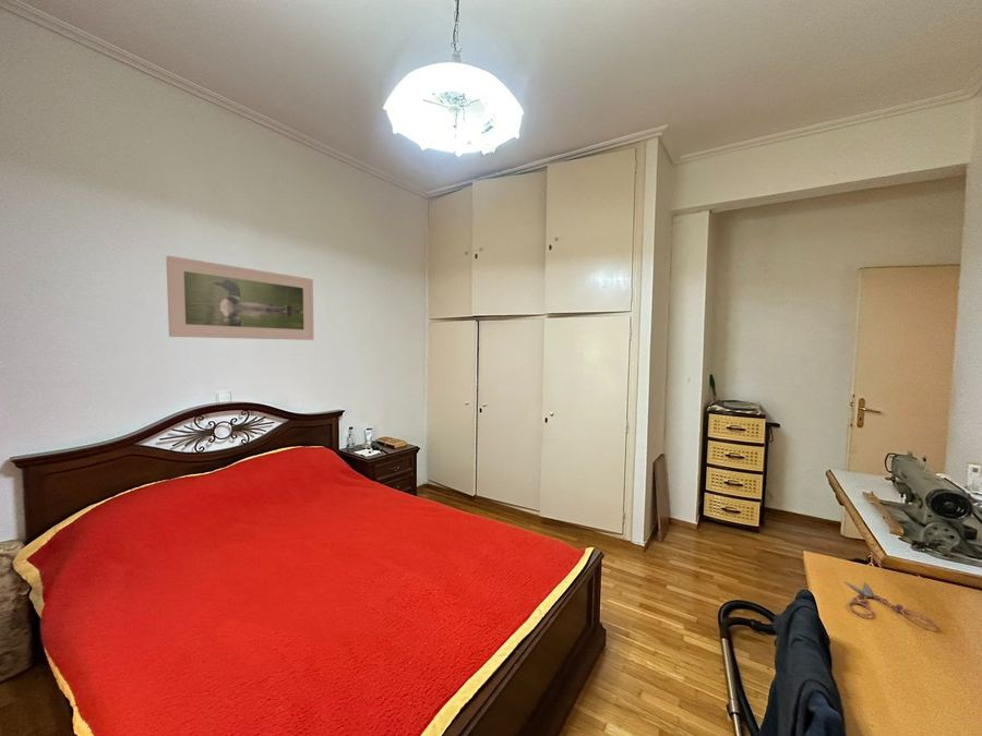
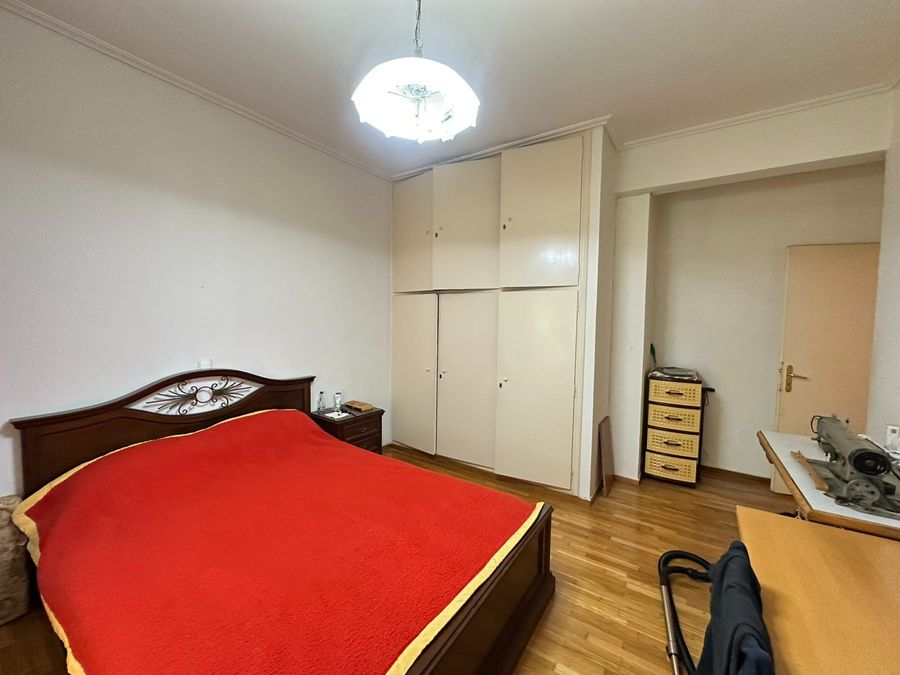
- shears [842,580,936,628]
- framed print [165,255,315,341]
